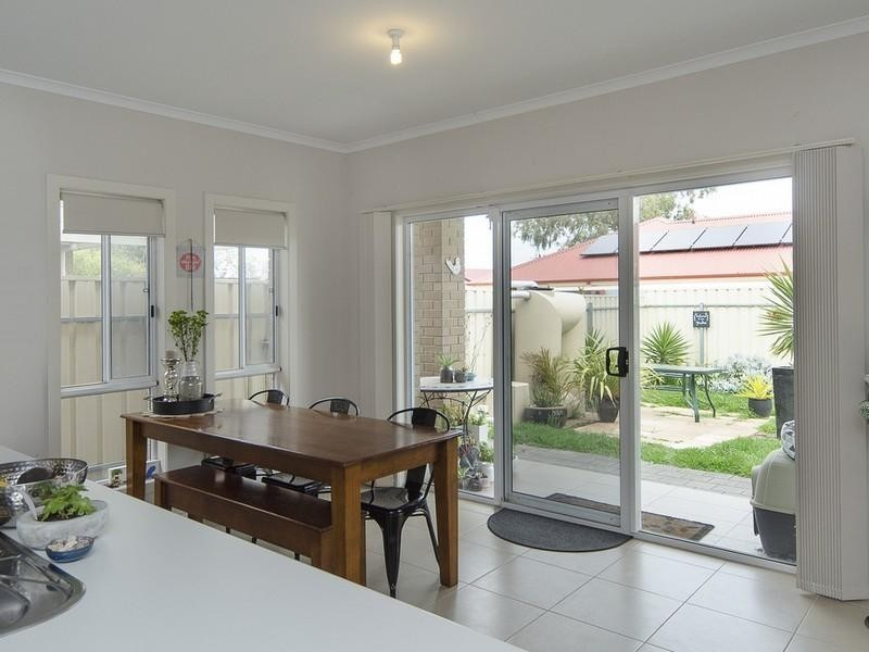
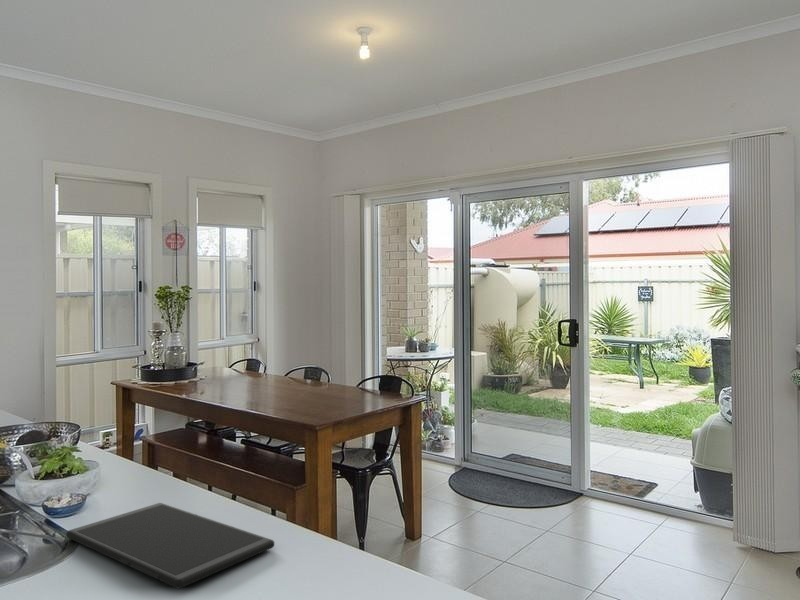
+ cutting board [65,502,275,590]
